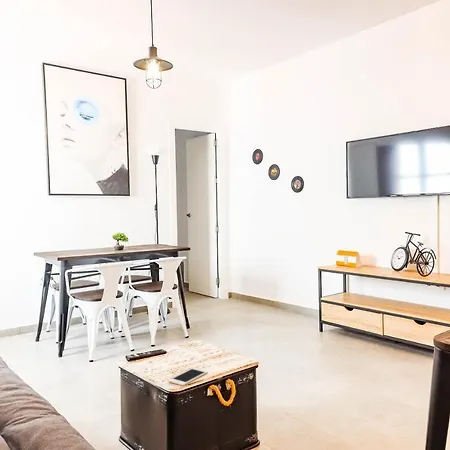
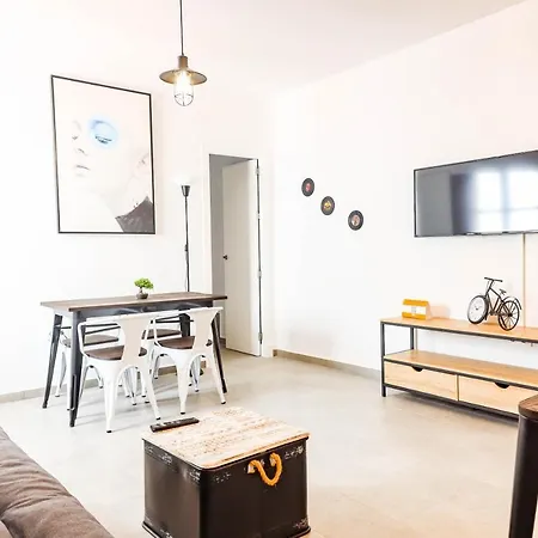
- cell phone [168,367,209,386]
